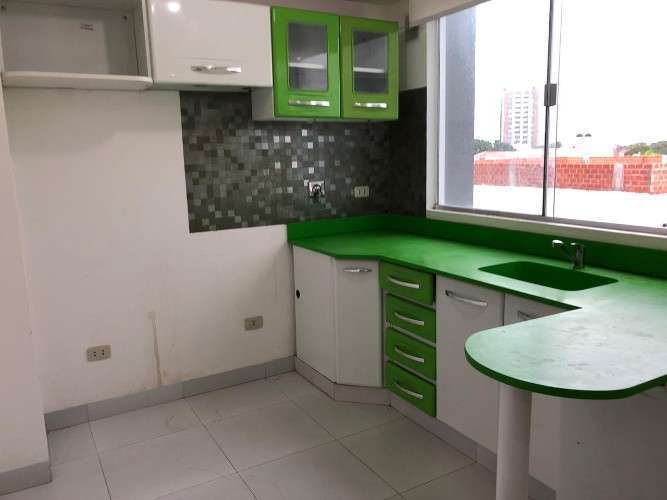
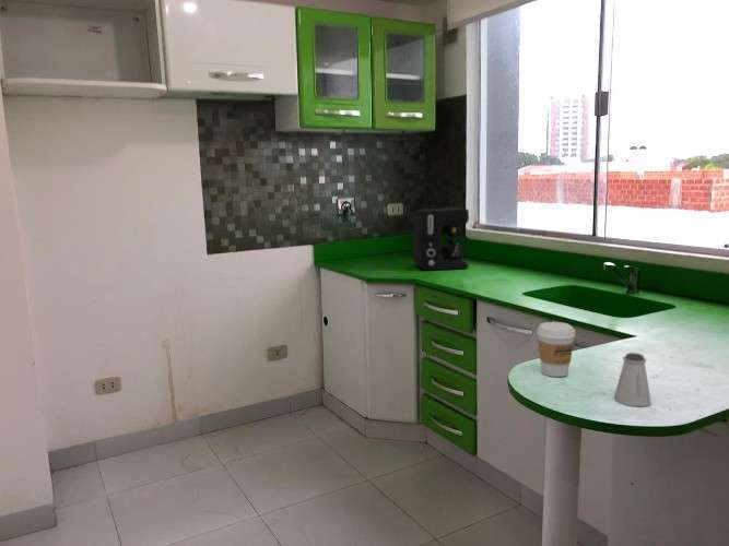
+ coffee cup [536,321,576,378]
+ coffee maker [411,206,470,271]
+ saltshaker [613,352,652,407]
